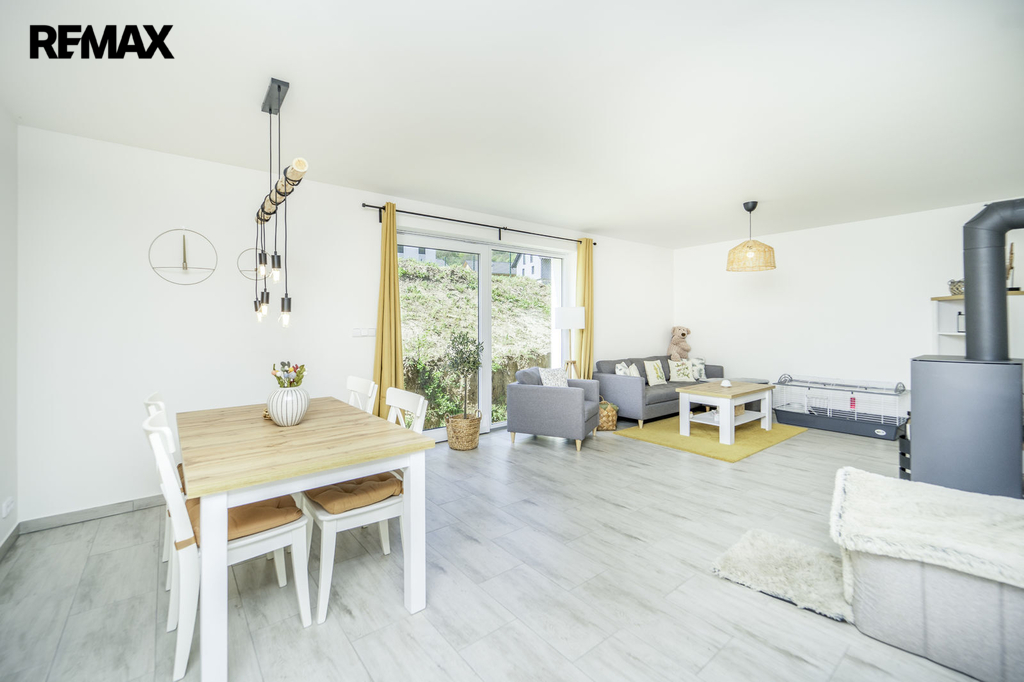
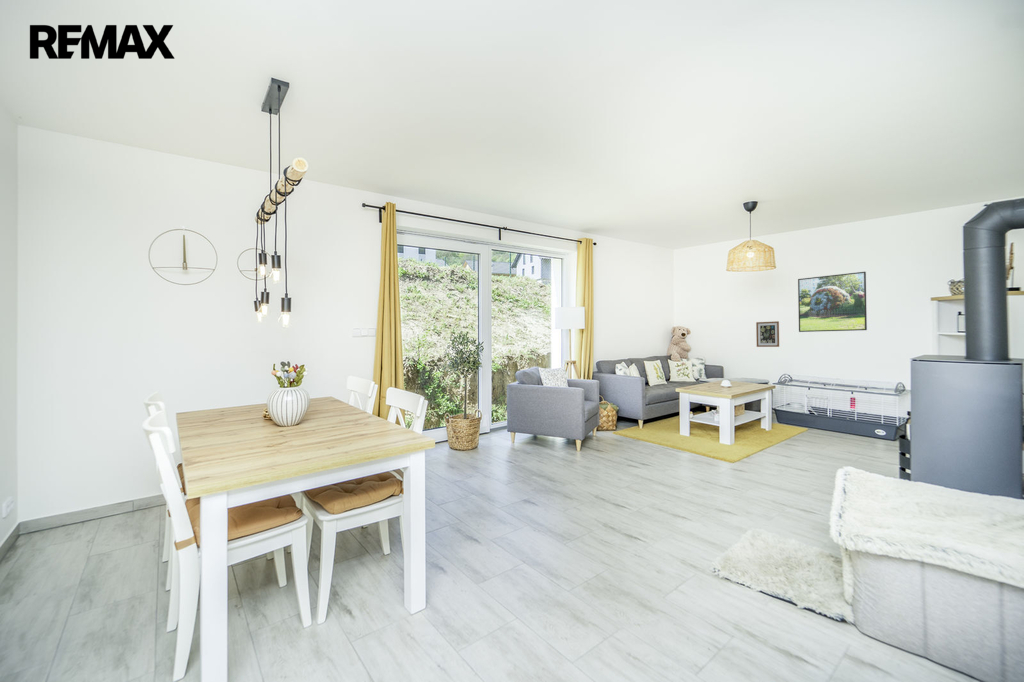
+ wall art [755,320,780,348]
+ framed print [797,271,868,333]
